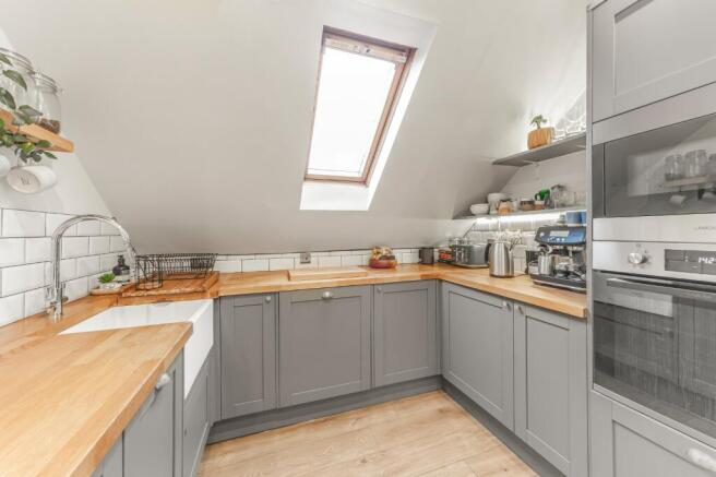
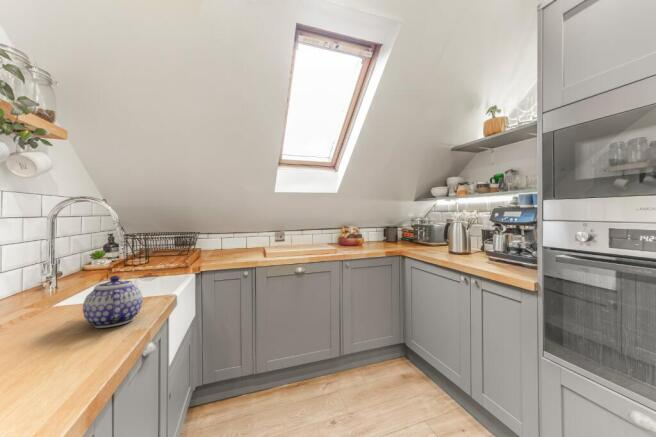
+ teapot [82,275,144,329]
